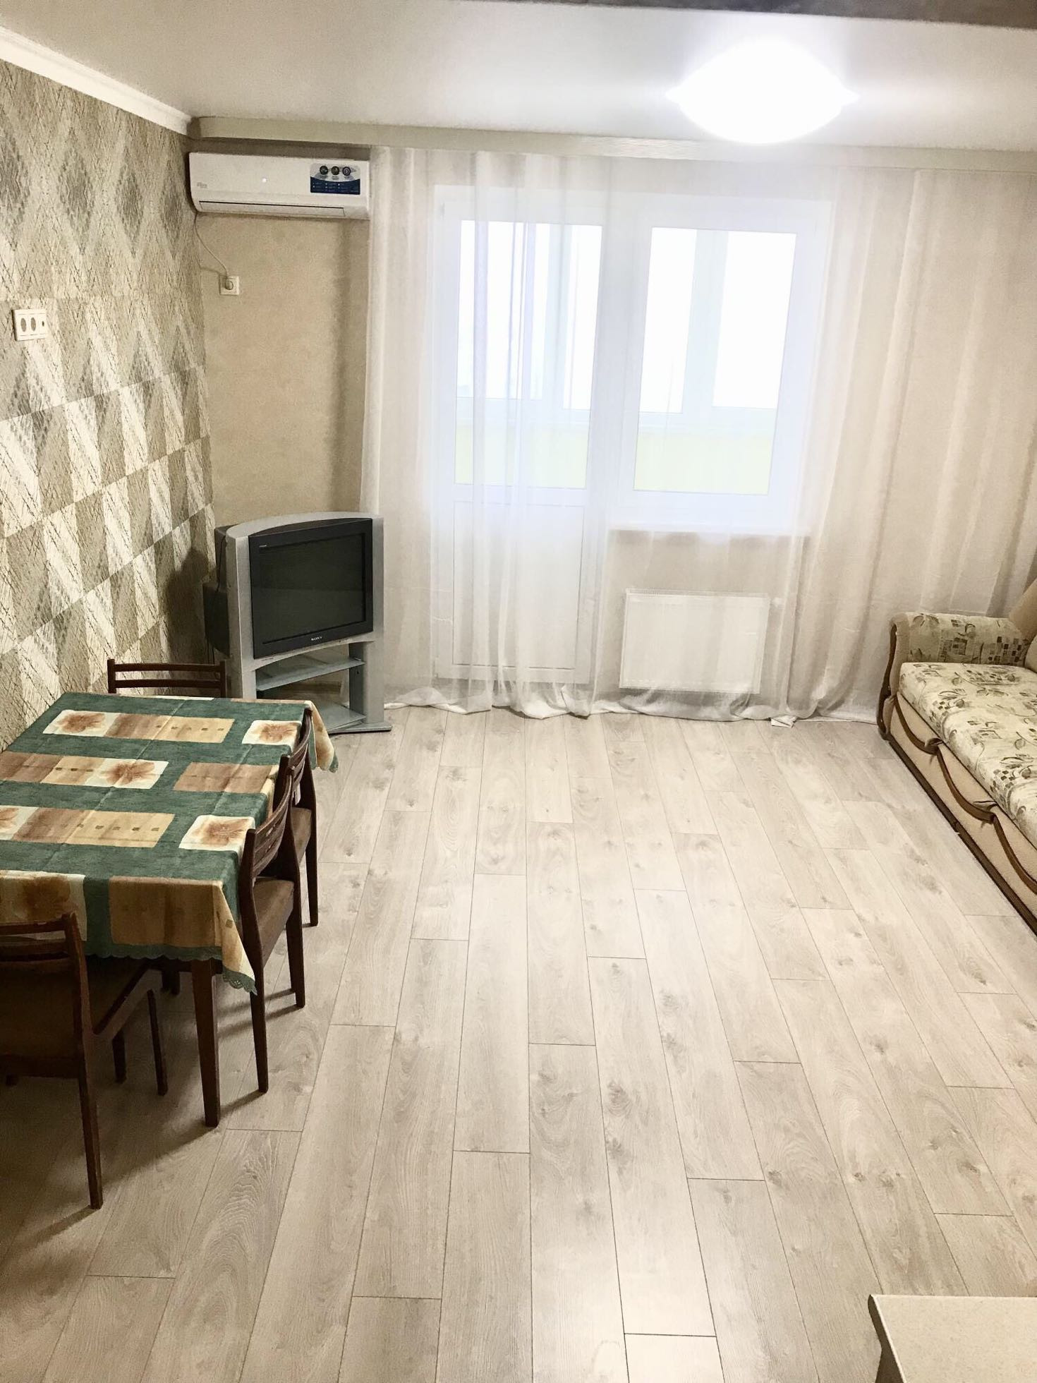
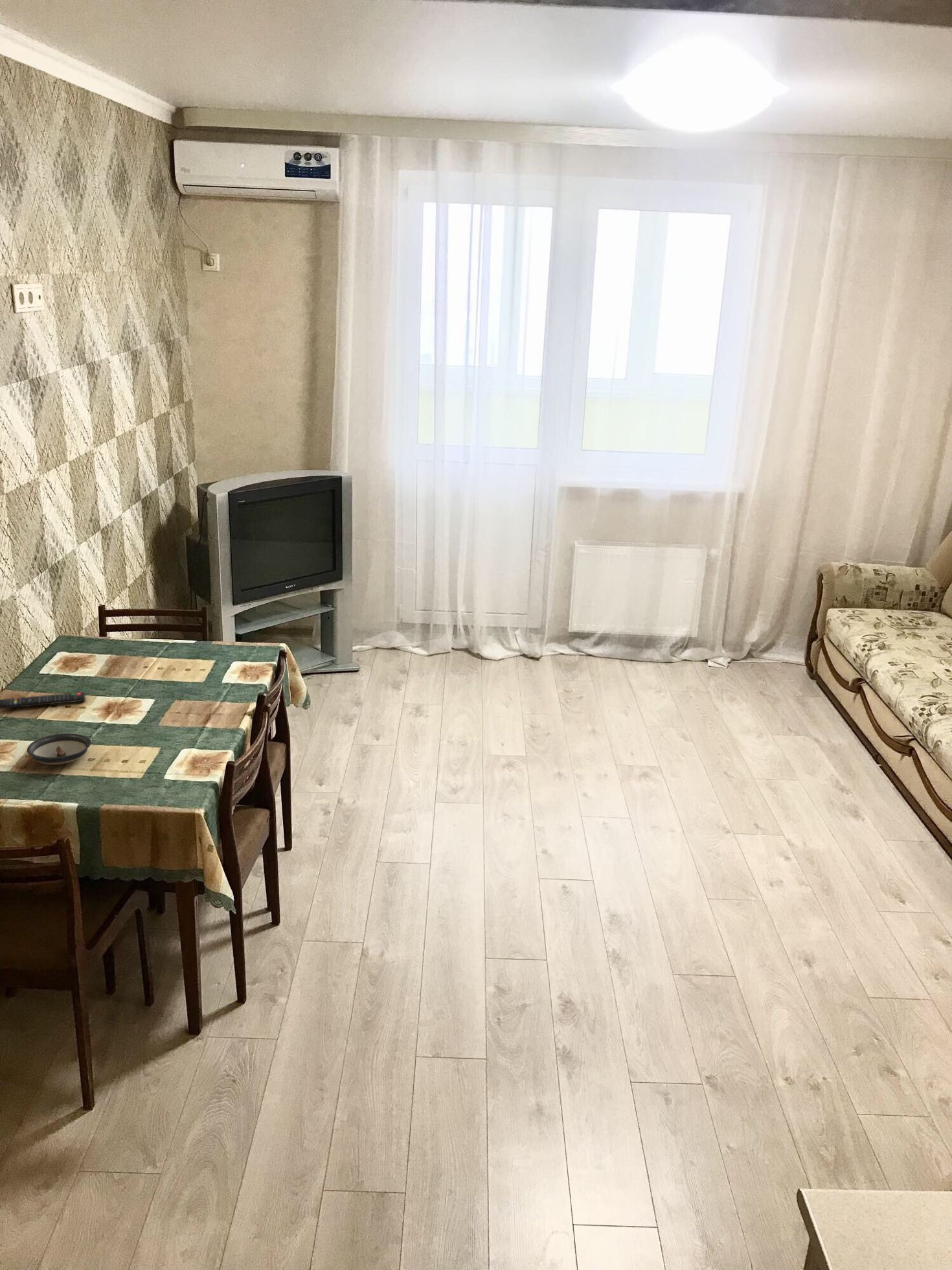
+ saucer [27,733,92,765]
+ remote control [0,691,86,710]
